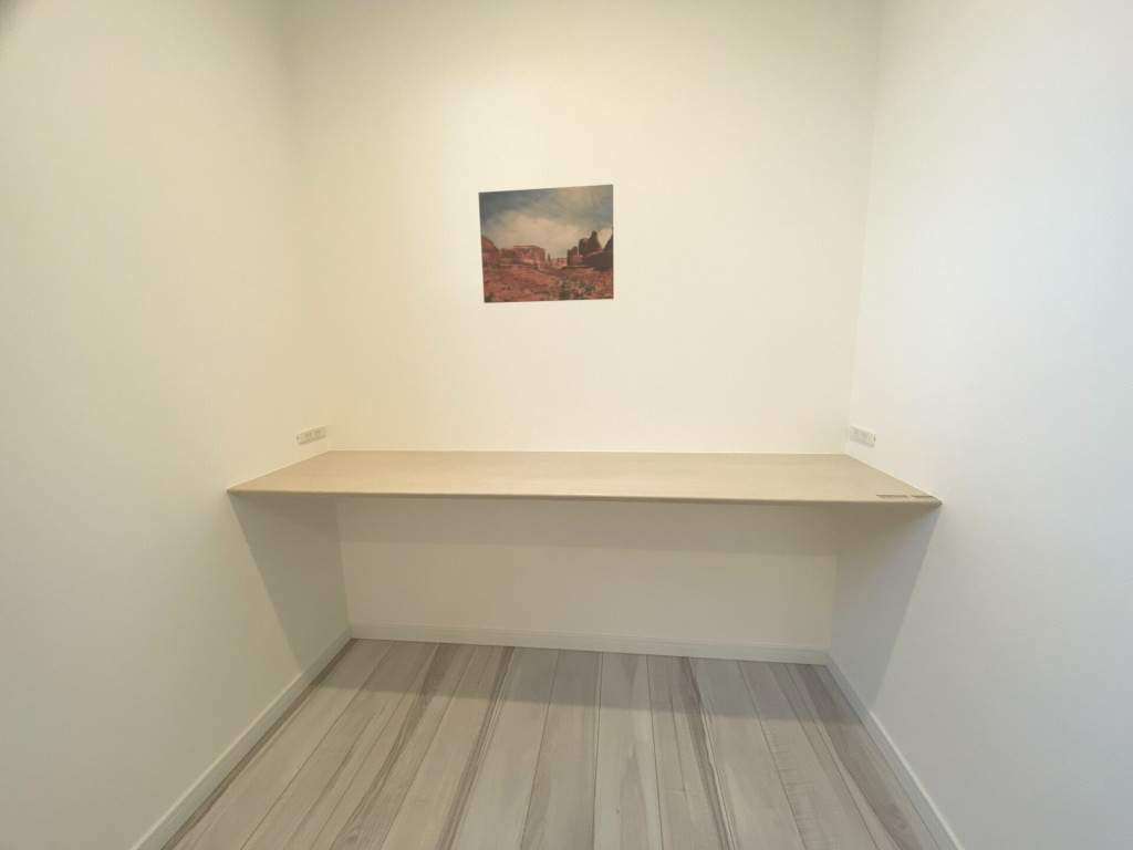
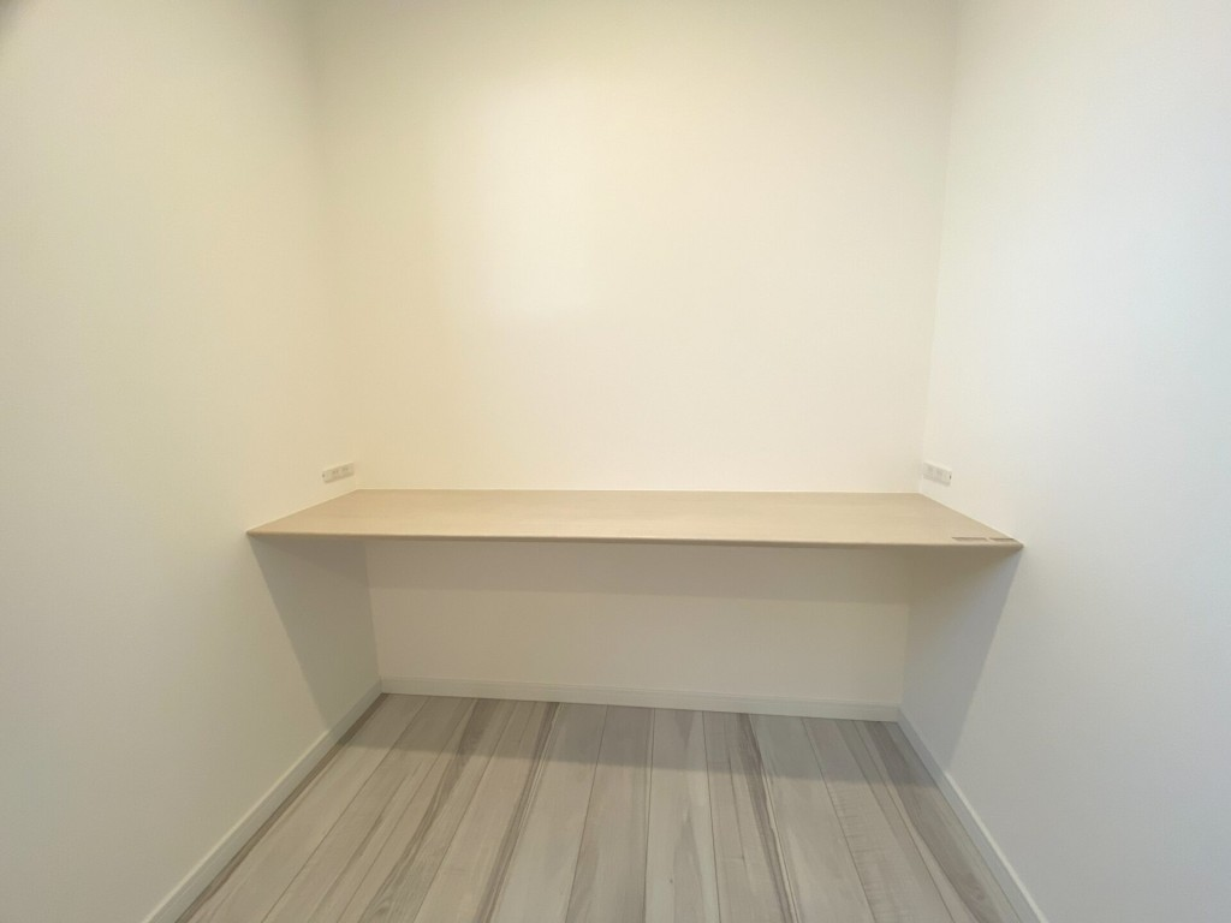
- wall art [477,184,615,304]
